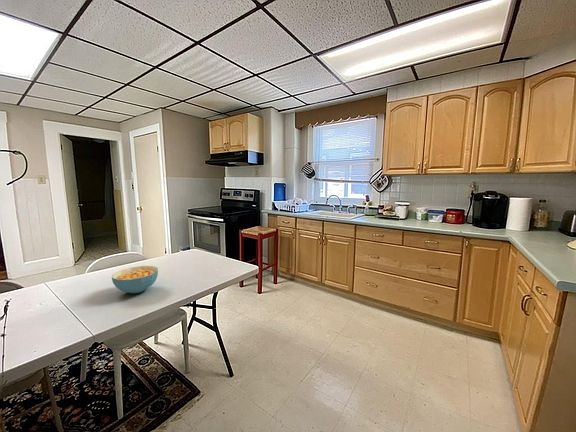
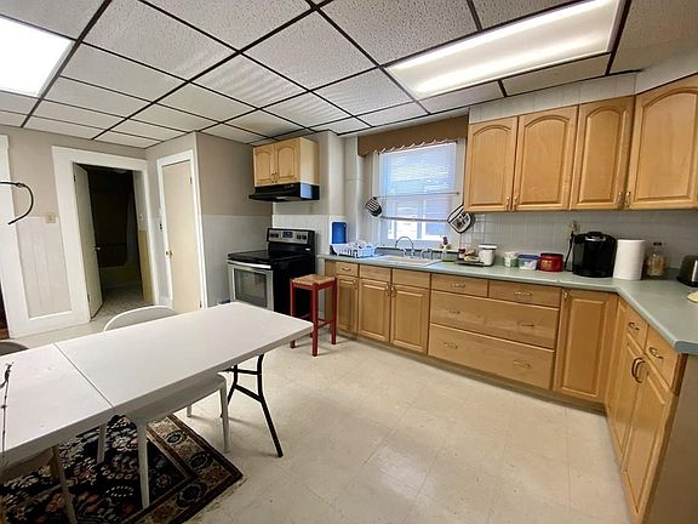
- cereal bowl [111,265,159,294]
